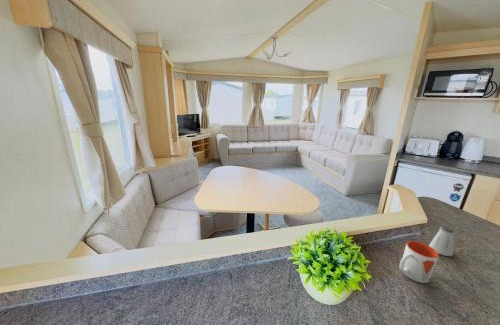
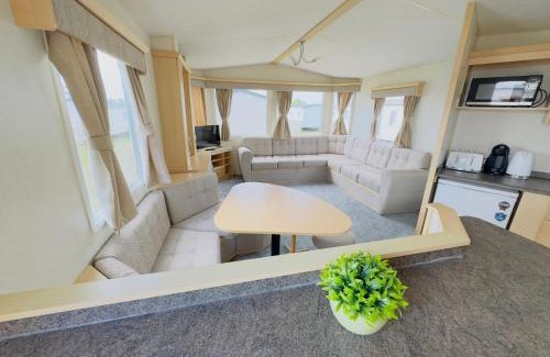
- mug [398,240,440,284]
- saltshaker [428,225,456,257]
